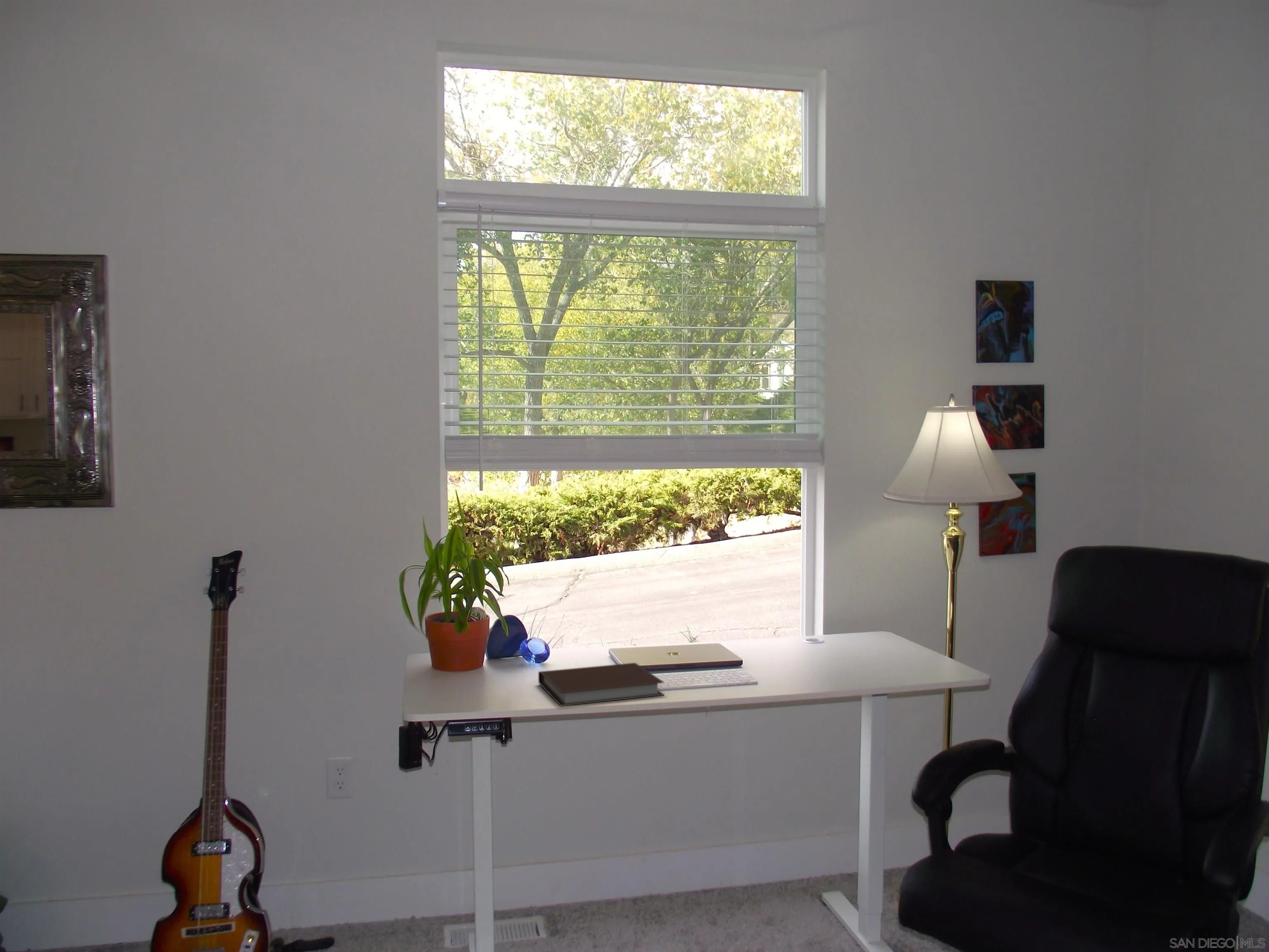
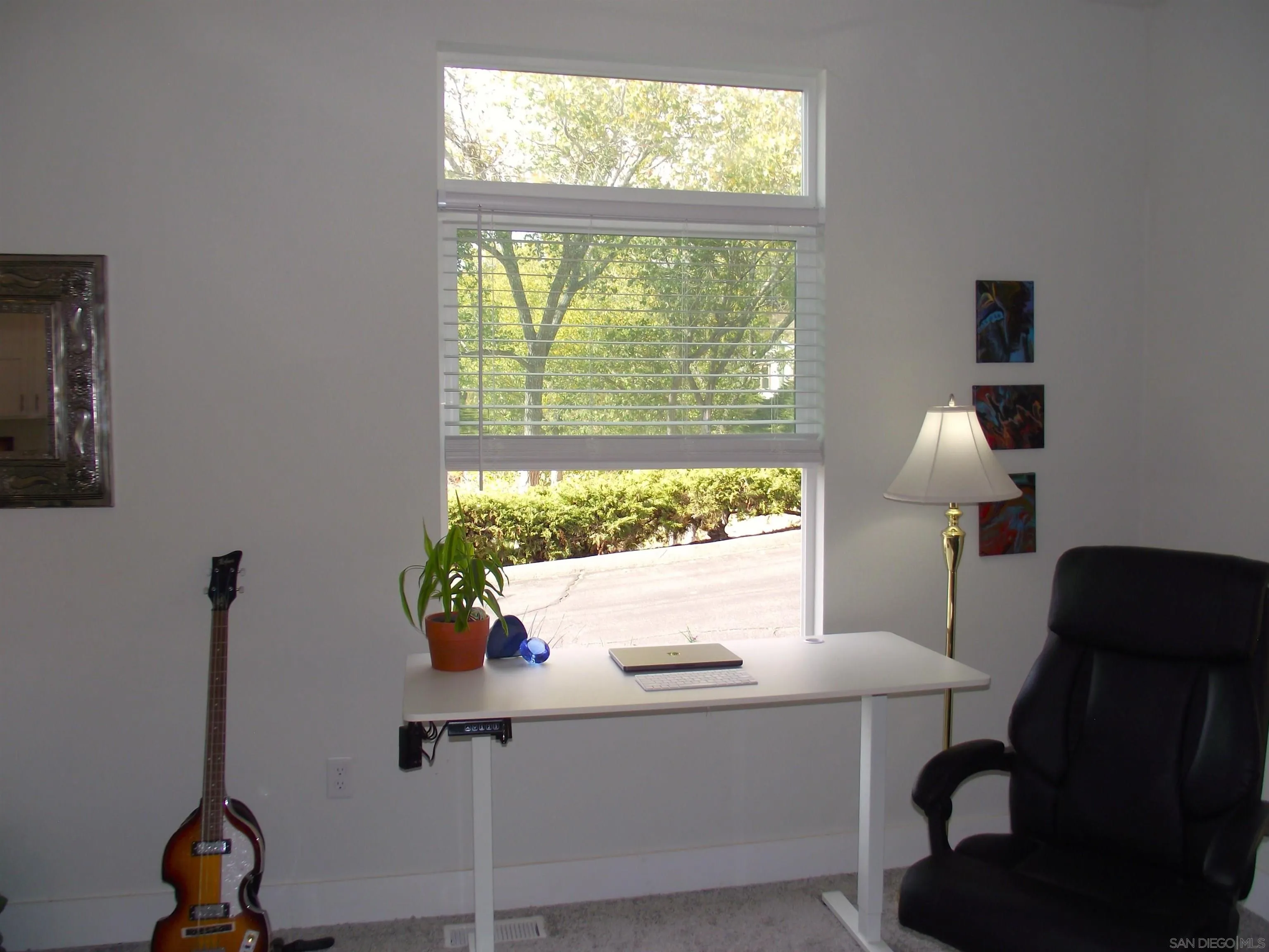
- notebook [538,662,665,707]
